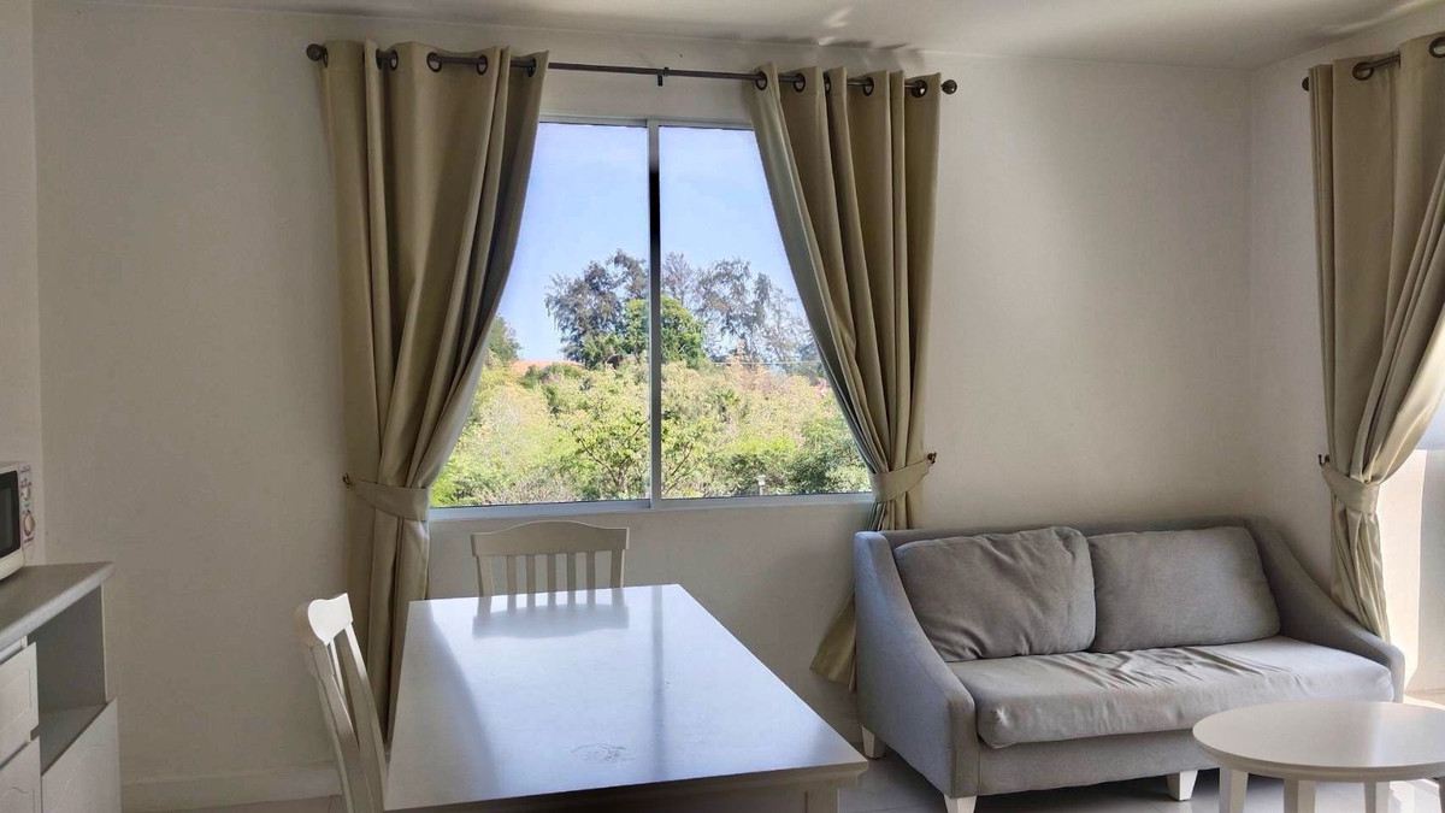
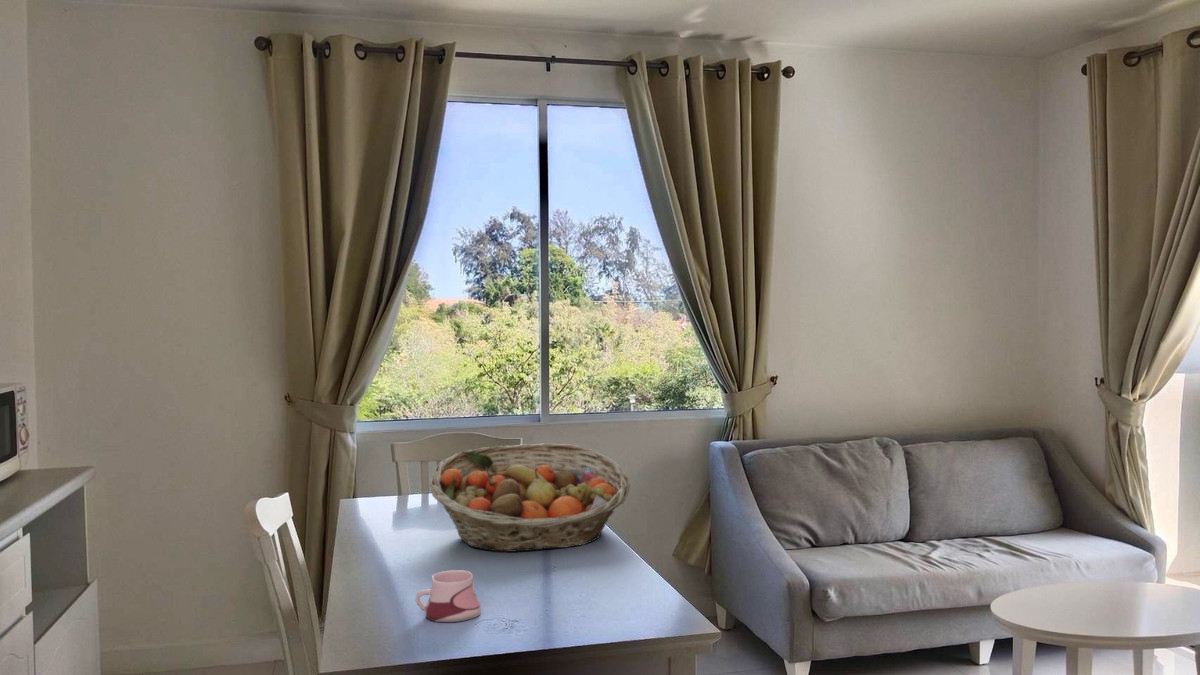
+ fruit basket [429,443,631,553]
+ mug [415,569,481,623]
